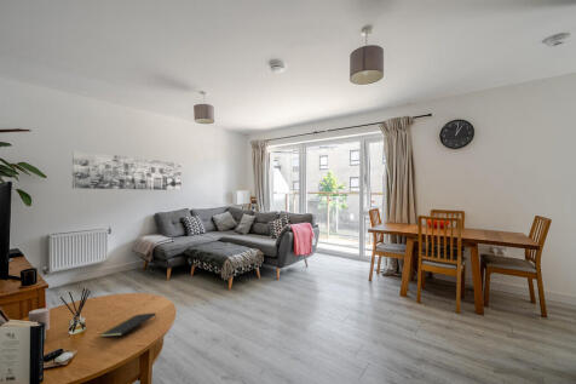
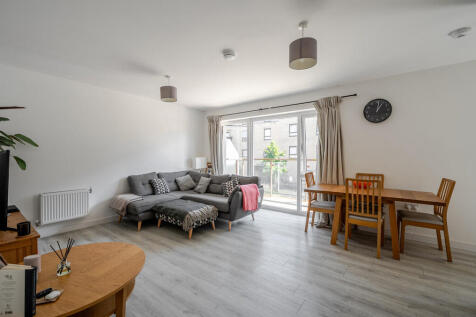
- wall art [71,150,183,191]
- notepad [98,311,157,338]
